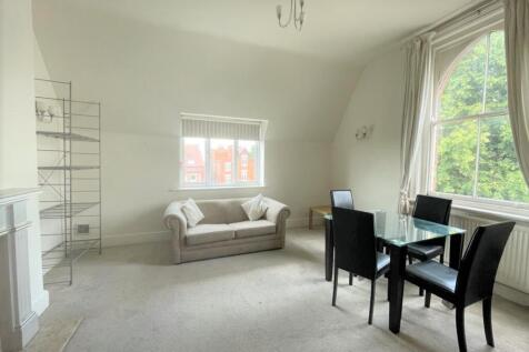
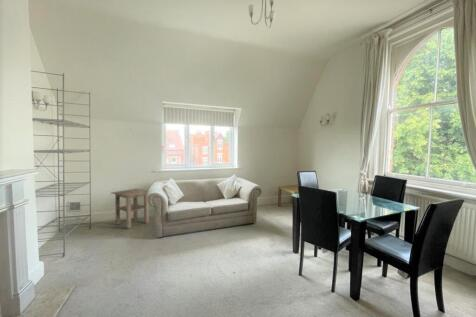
+ side table [111,188,150,230]
